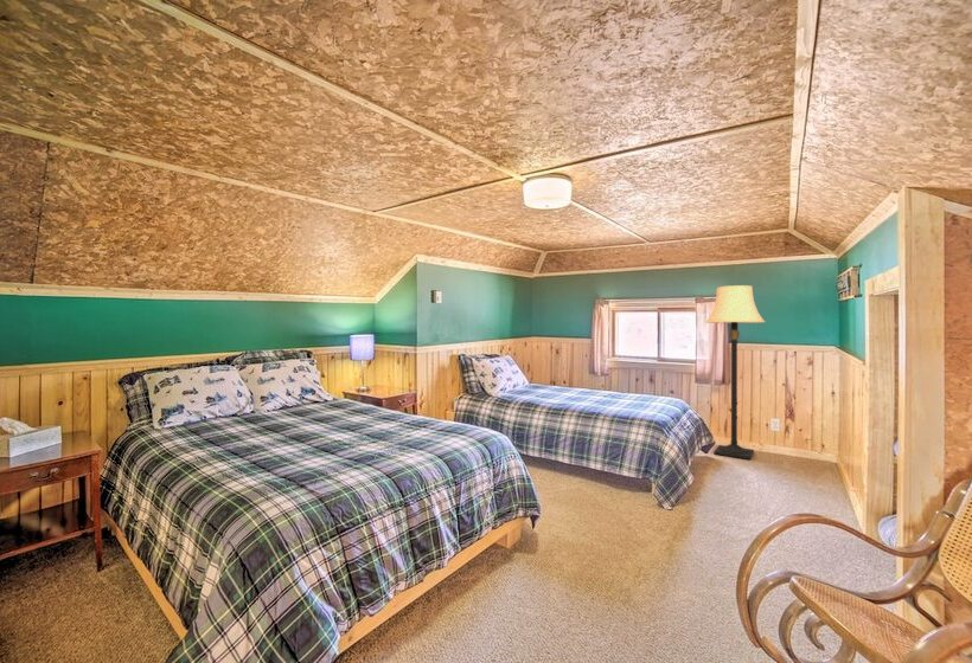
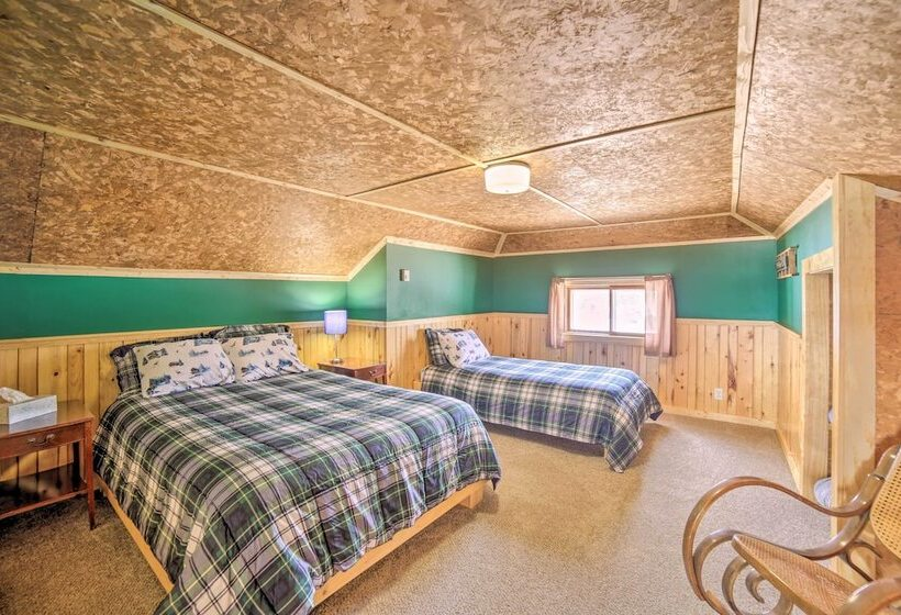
- lamp [704,284,767,461]
